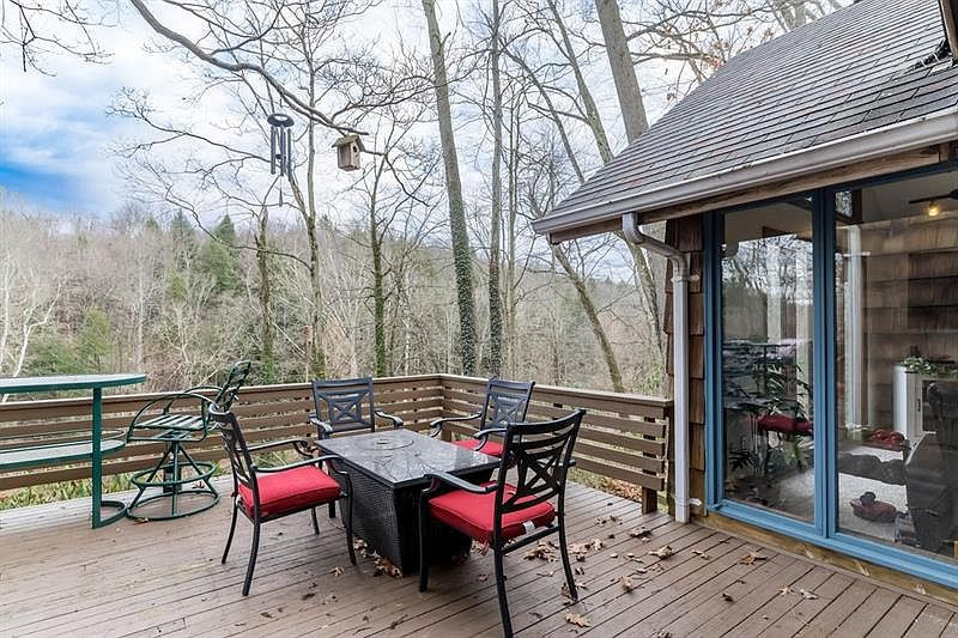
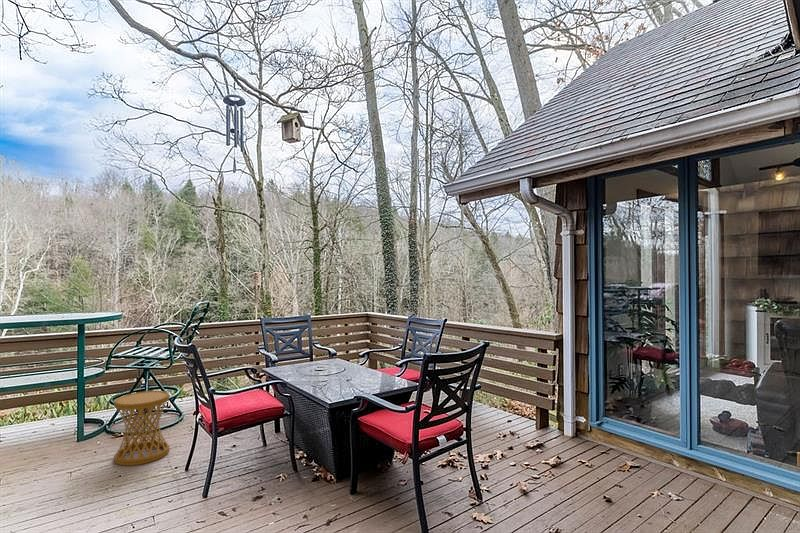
+ side table [113,390,171,467]
